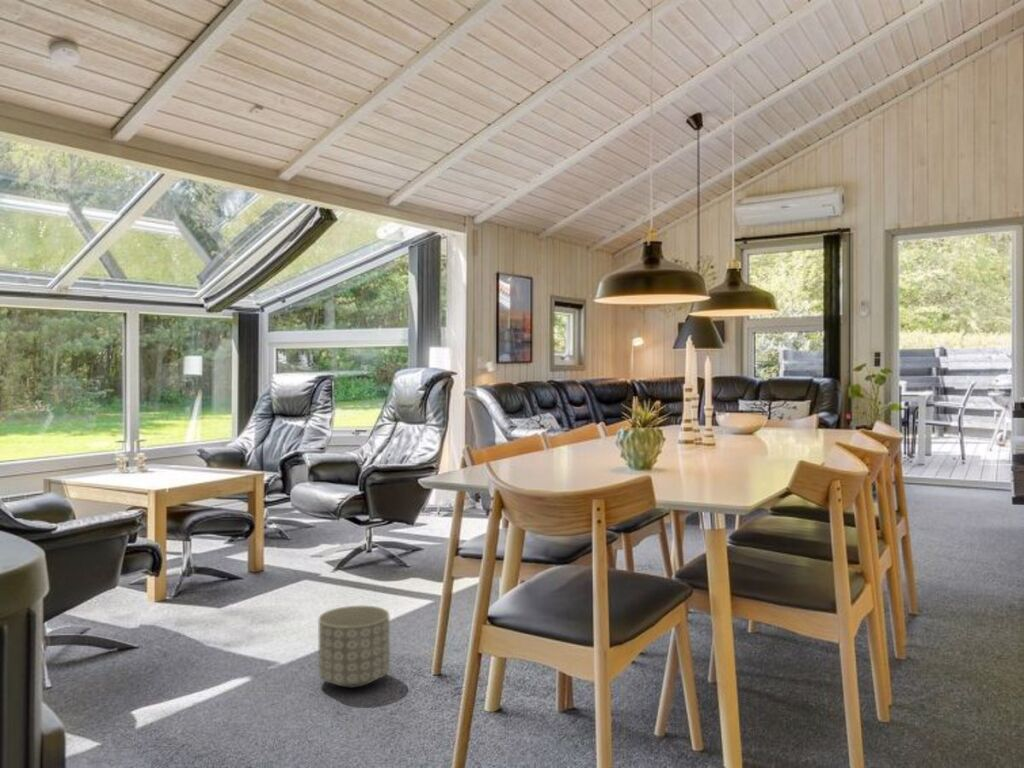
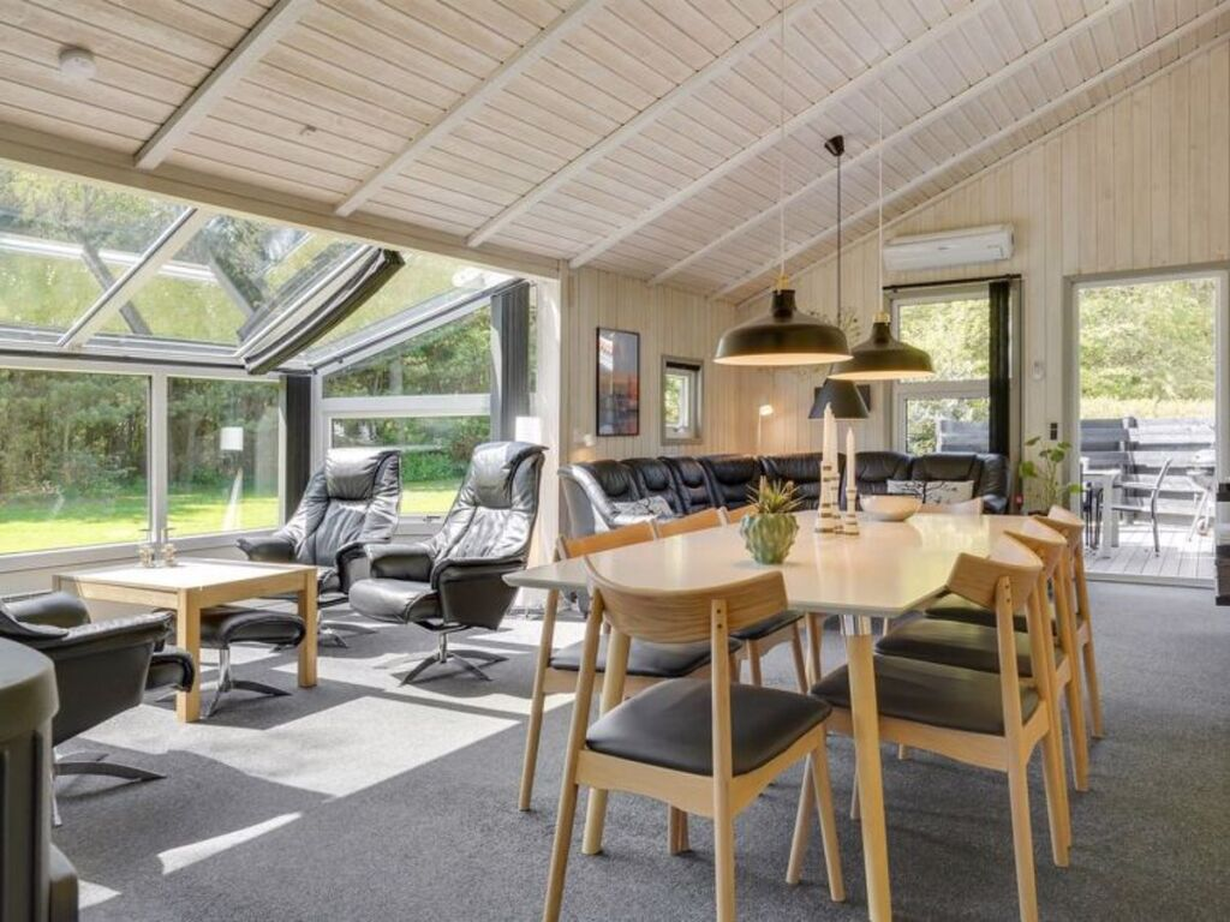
- planter [318,605,391,689]
